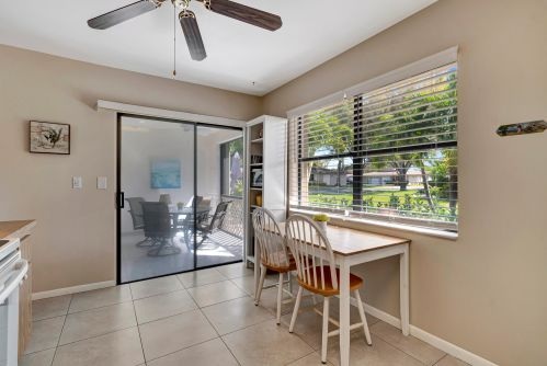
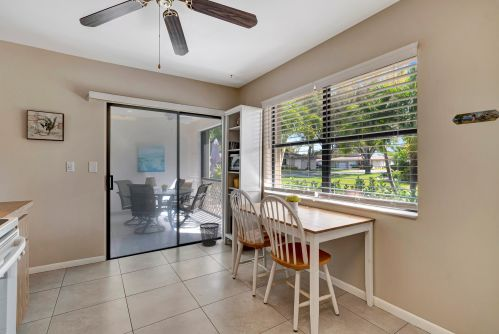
+ wastebasket [199,222,220,247]
